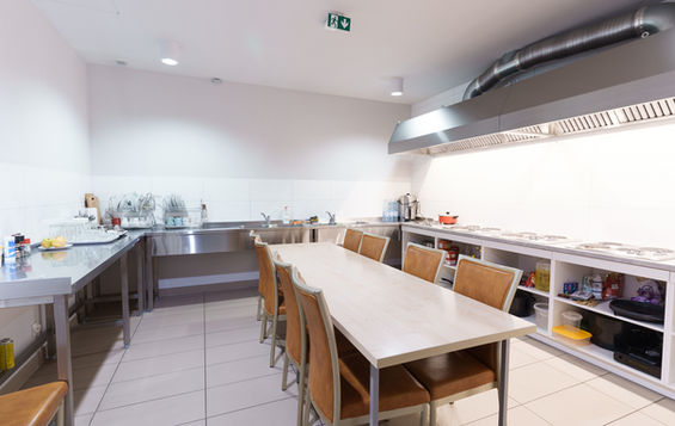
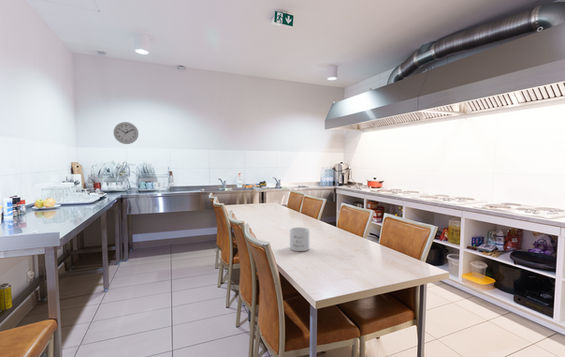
+ wall clock [113,121,139,145]
+ mug [289,226,310,252]
